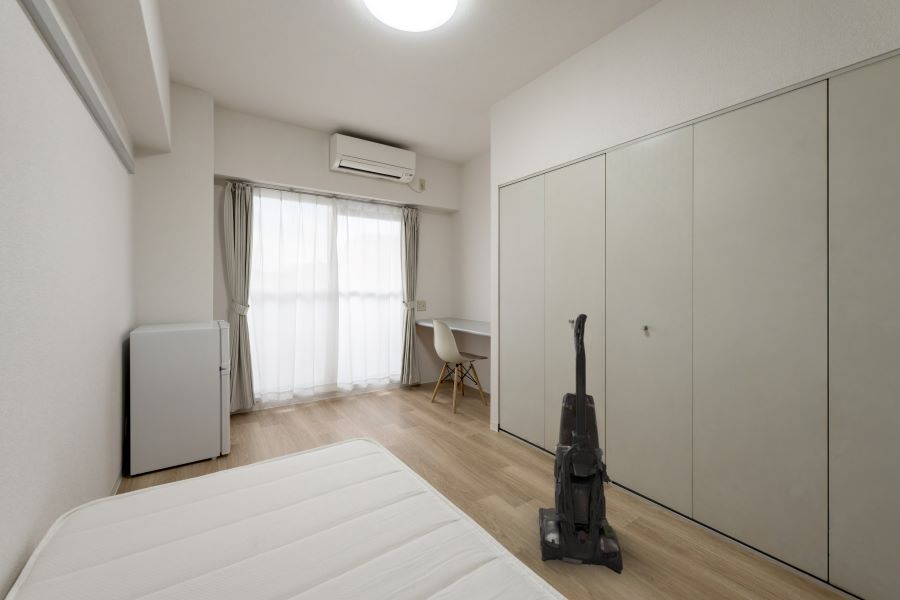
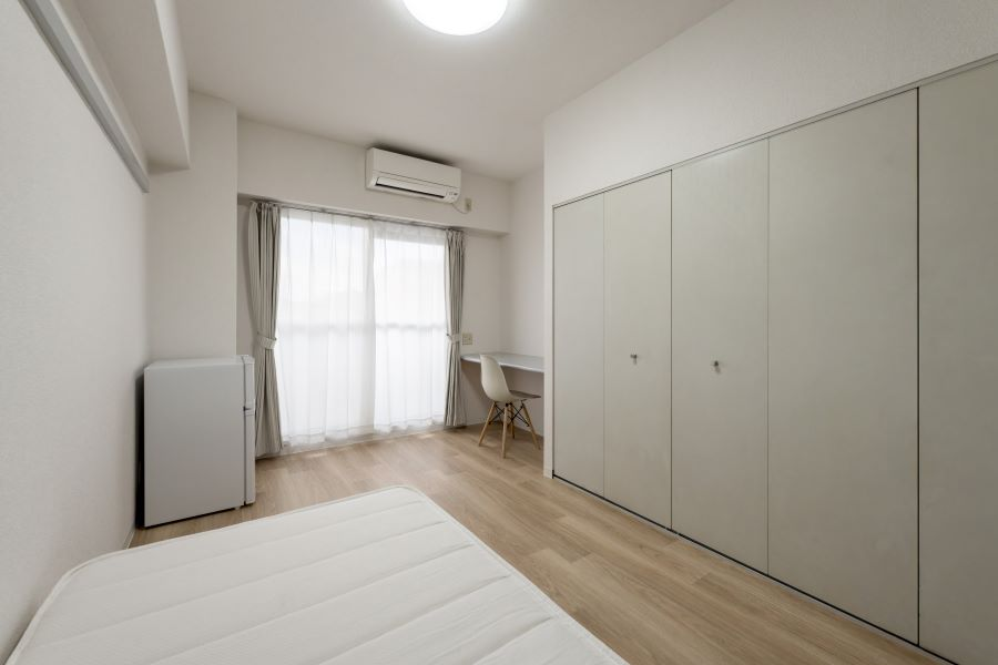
- vacuum cleaner [538,313,624,575]
